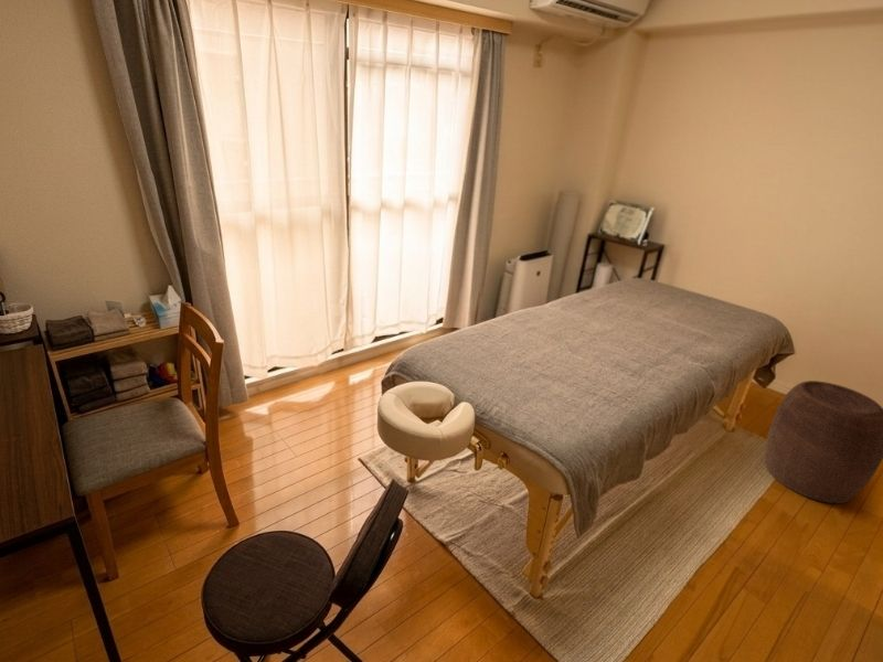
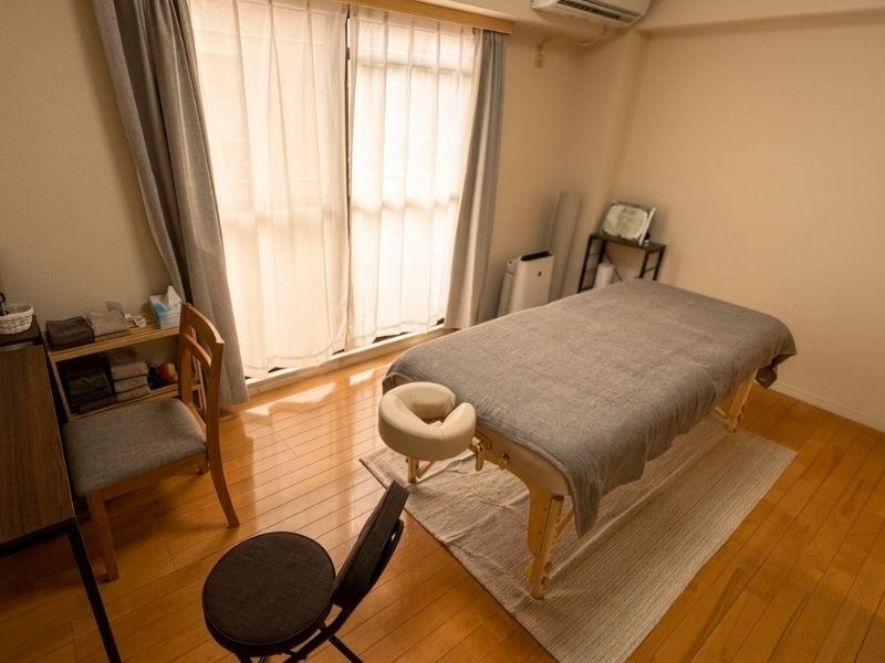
- stool [764,380,883,504]
